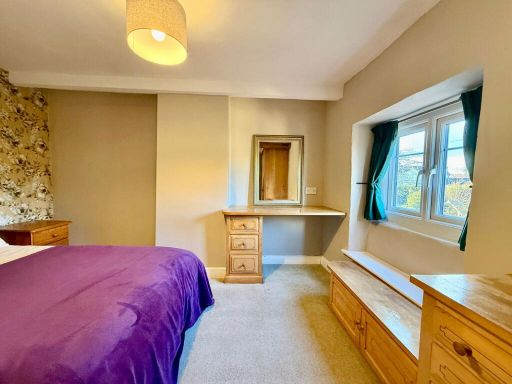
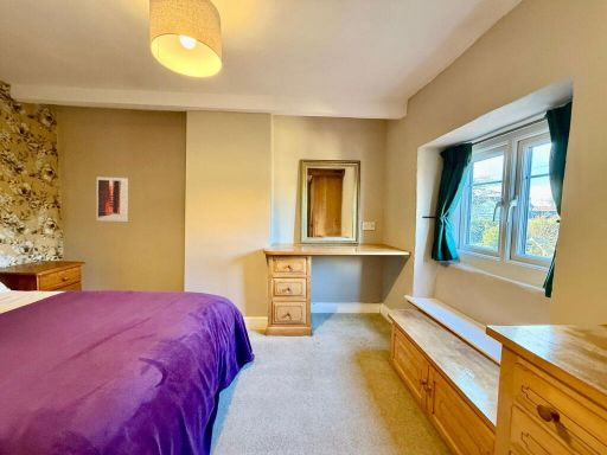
+ wall art [95,174,129,224]
